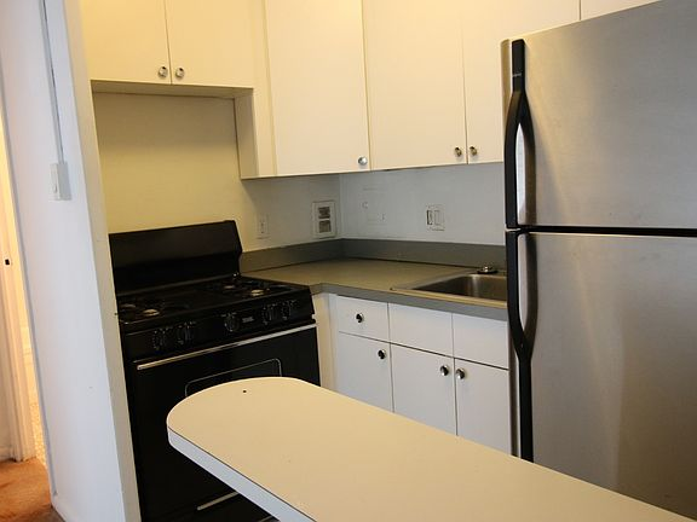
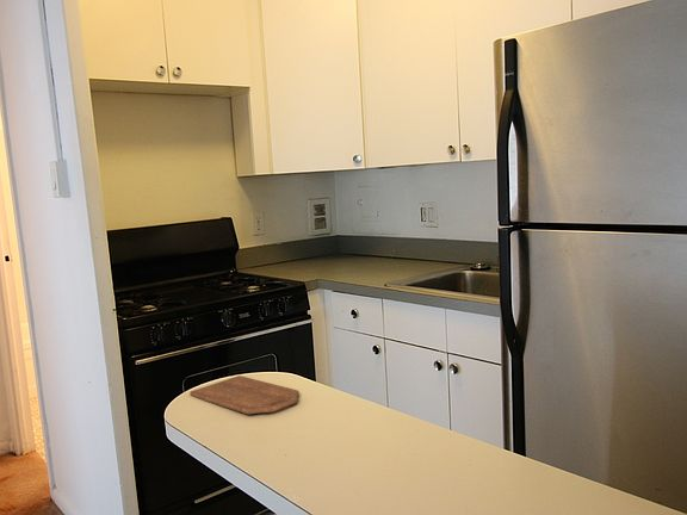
+ cutting board [188,374,301,415]
